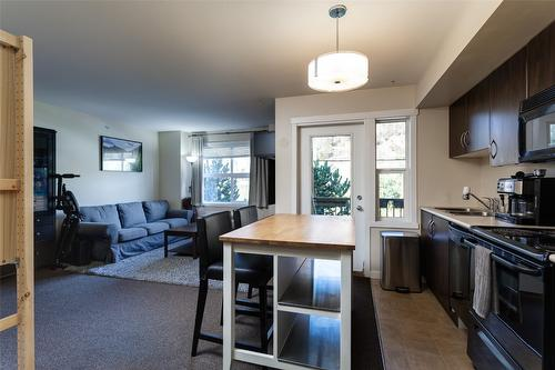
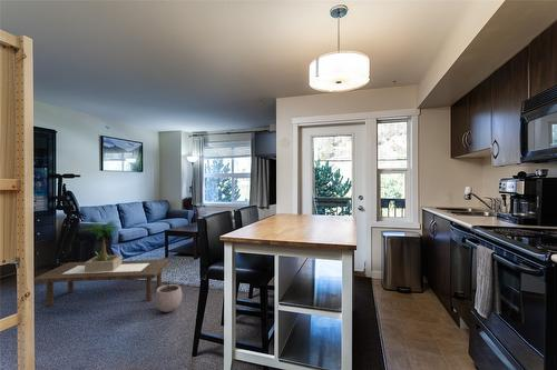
+ coffee table [33,258,170,307]
+ plant pot [154,279,183,313]
+ potted plant [82,219,124,272]
